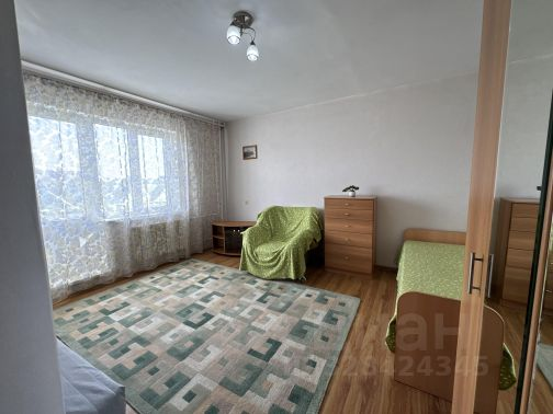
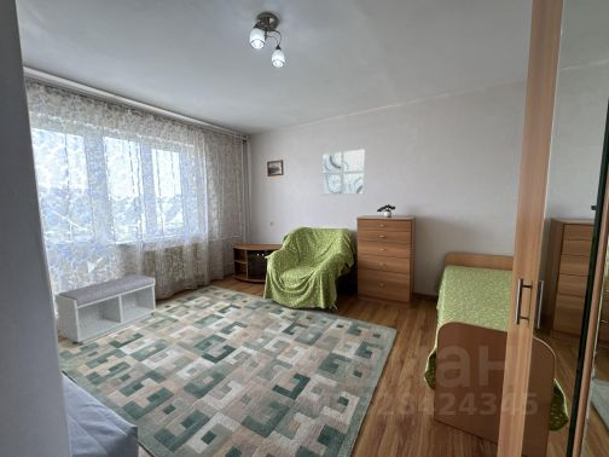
+ bench [53,273,158,346]
+ wall art [321,149,366,196]
